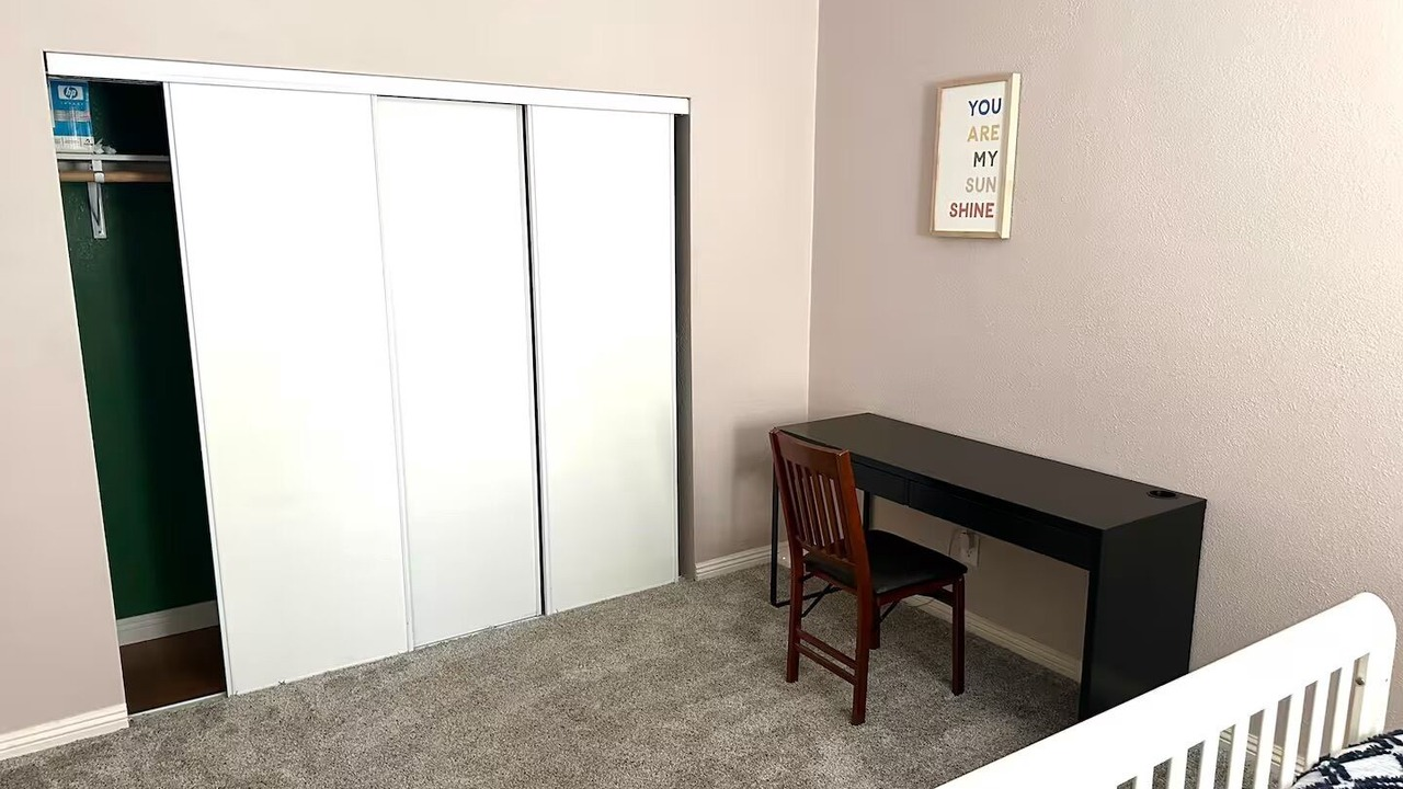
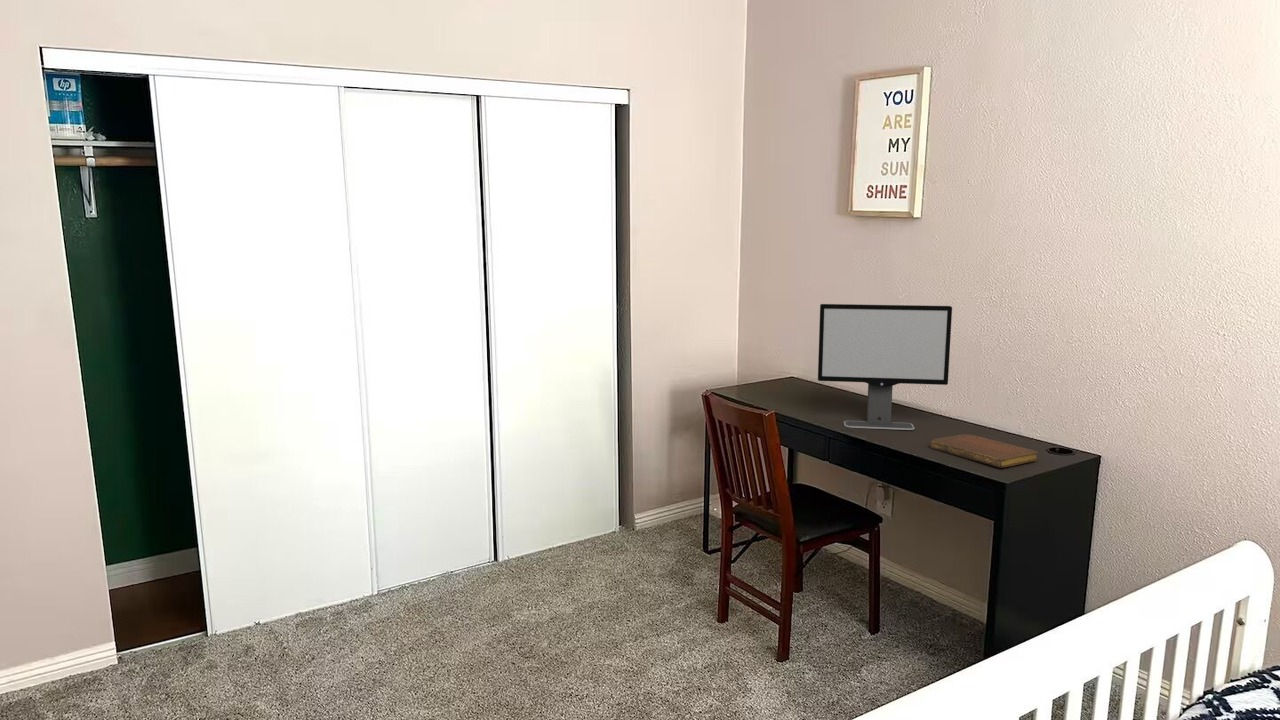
+ computer monitor [817,303,953,431]
+ notebook [929,433,1039,469]
